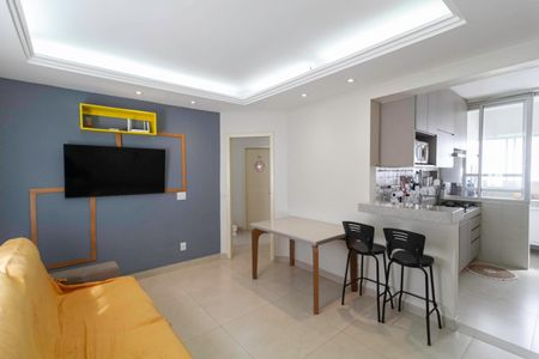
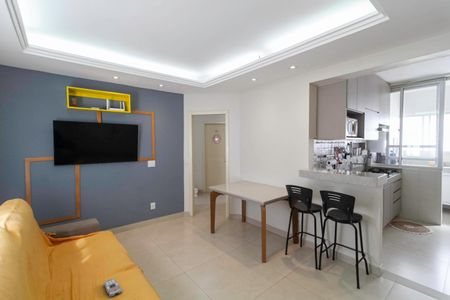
+ remote control [103,278,123,298]
